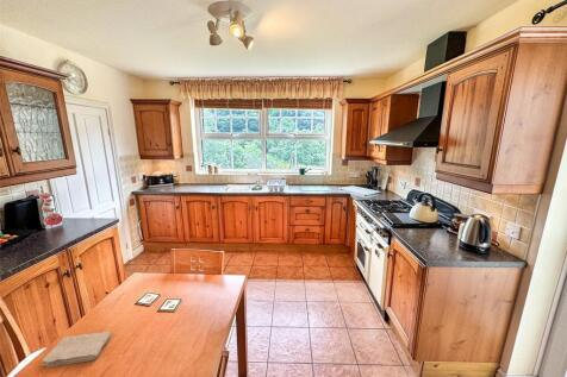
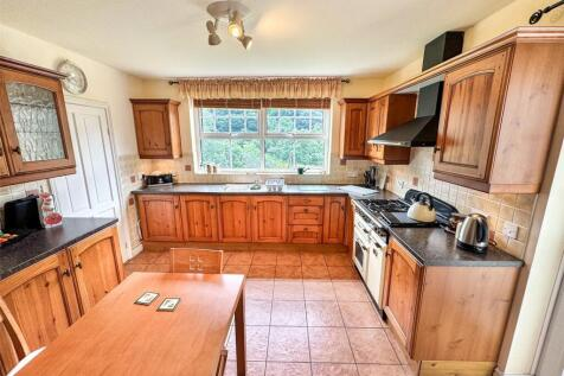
- washcloth [39,331,112,367]
